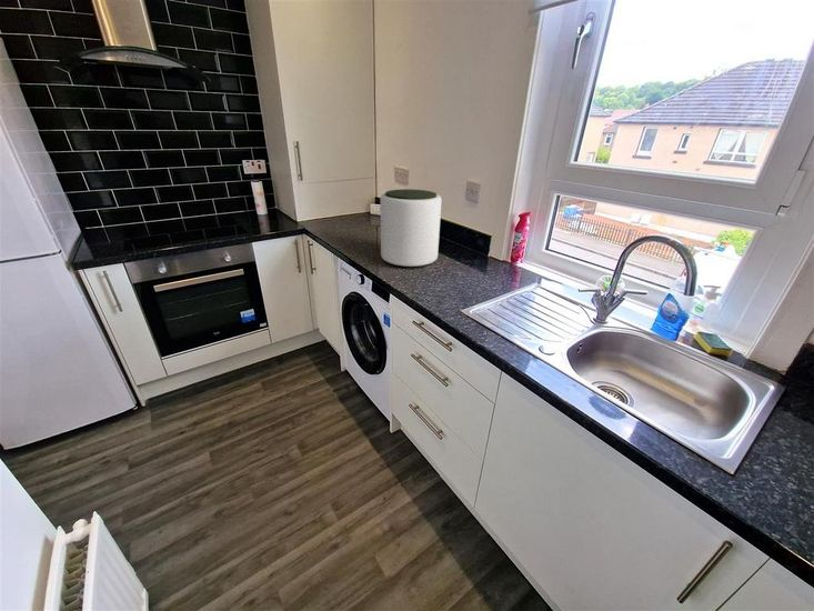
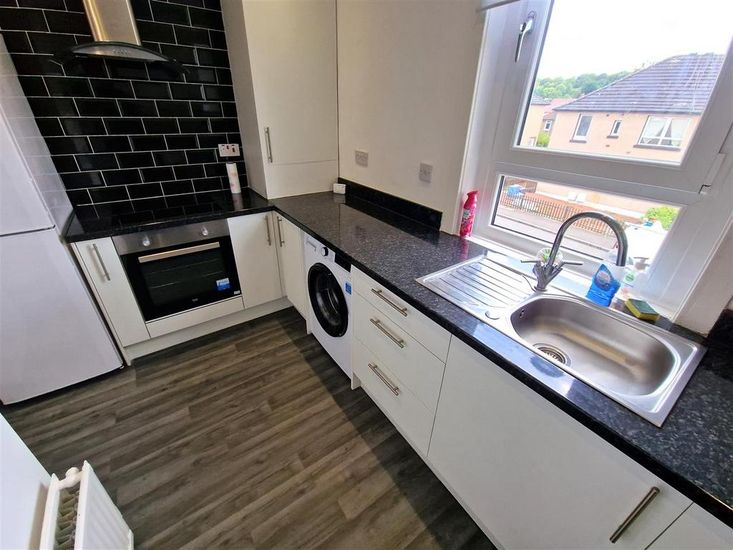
- plant pot [380,188,442,268]
